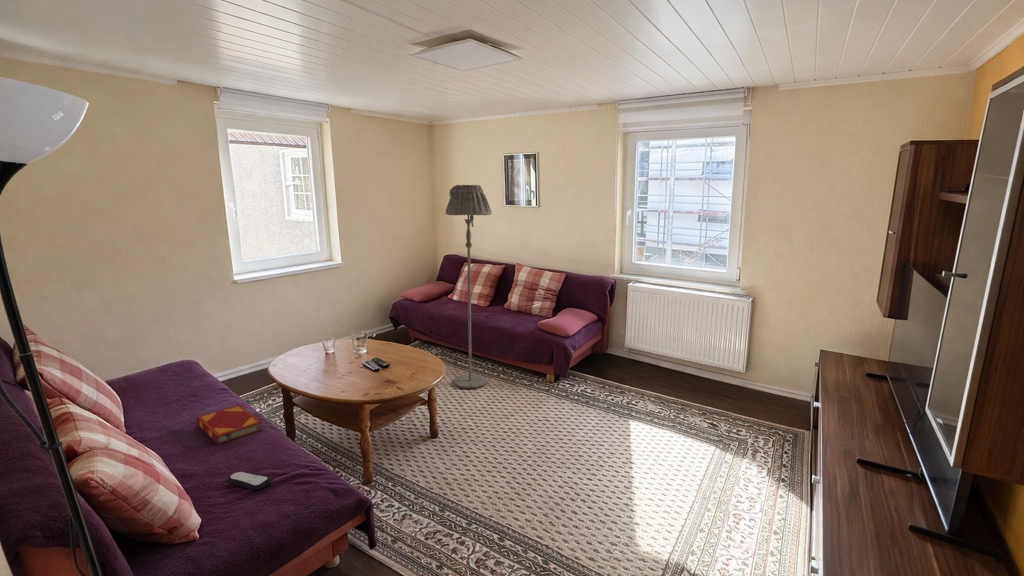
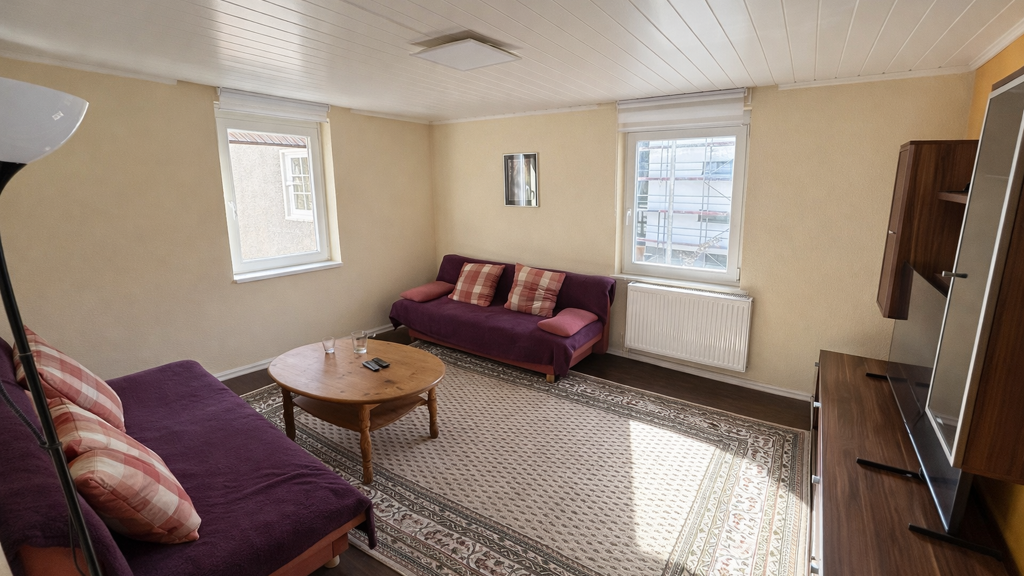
- remote control [227,470,272,491]
- floor lamp [444,184,492,389]
- hardback book [195,404,264,445]
